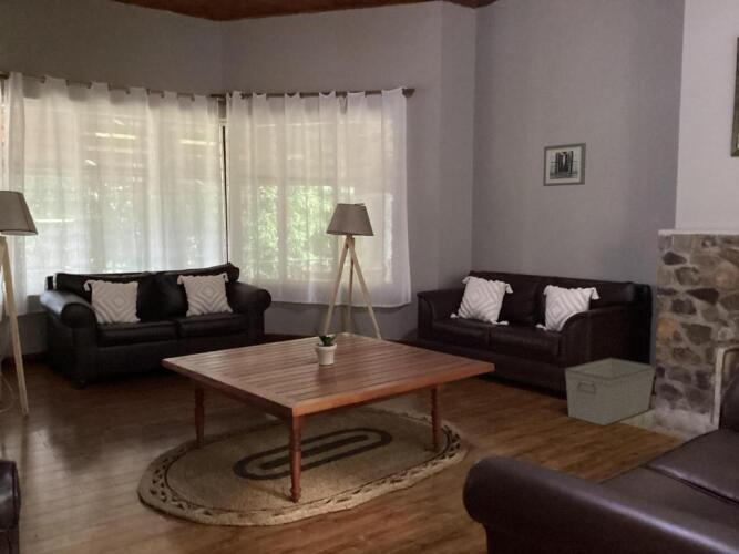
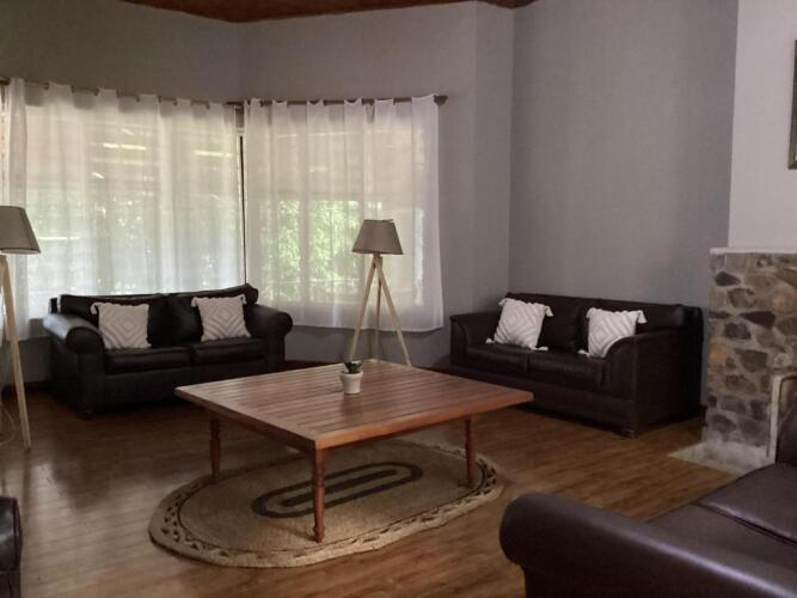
- wall art [542,142,587,187]
- storage bin [564,357,657,427]
